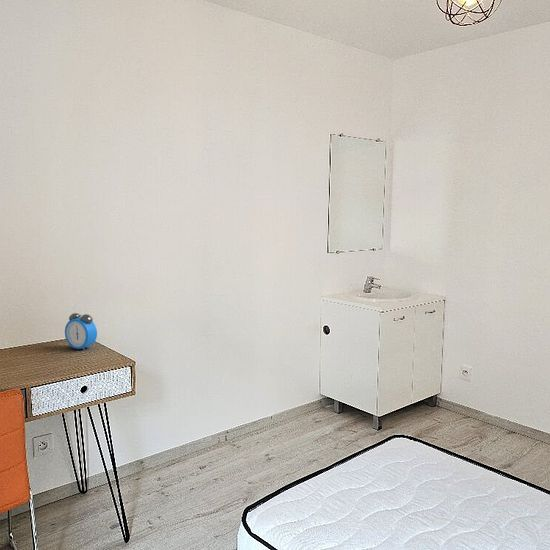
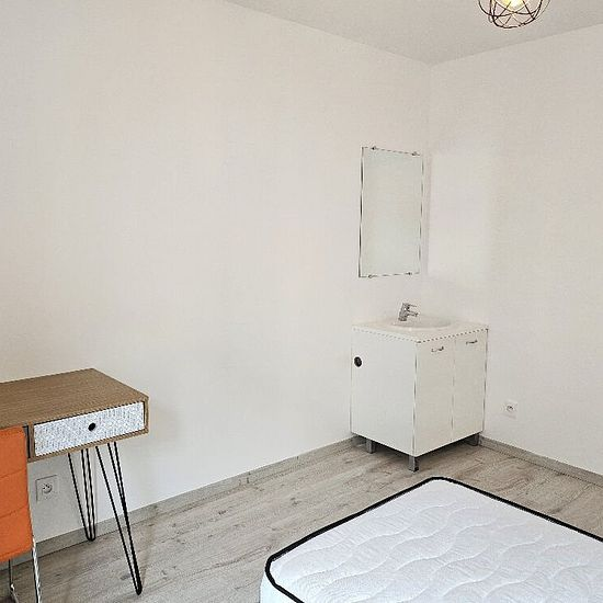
- alarm clock [64,312,98,351]
